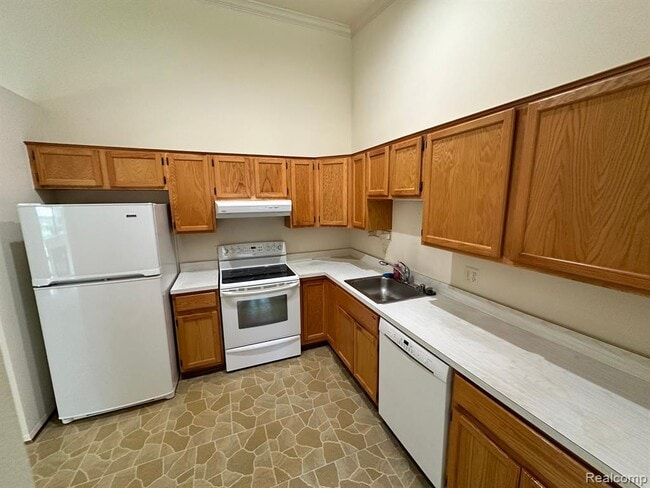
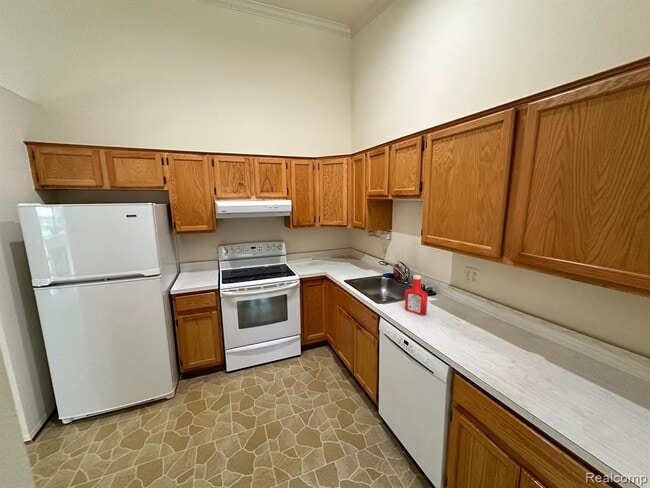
+ soap bottle [404,274,429,316]
